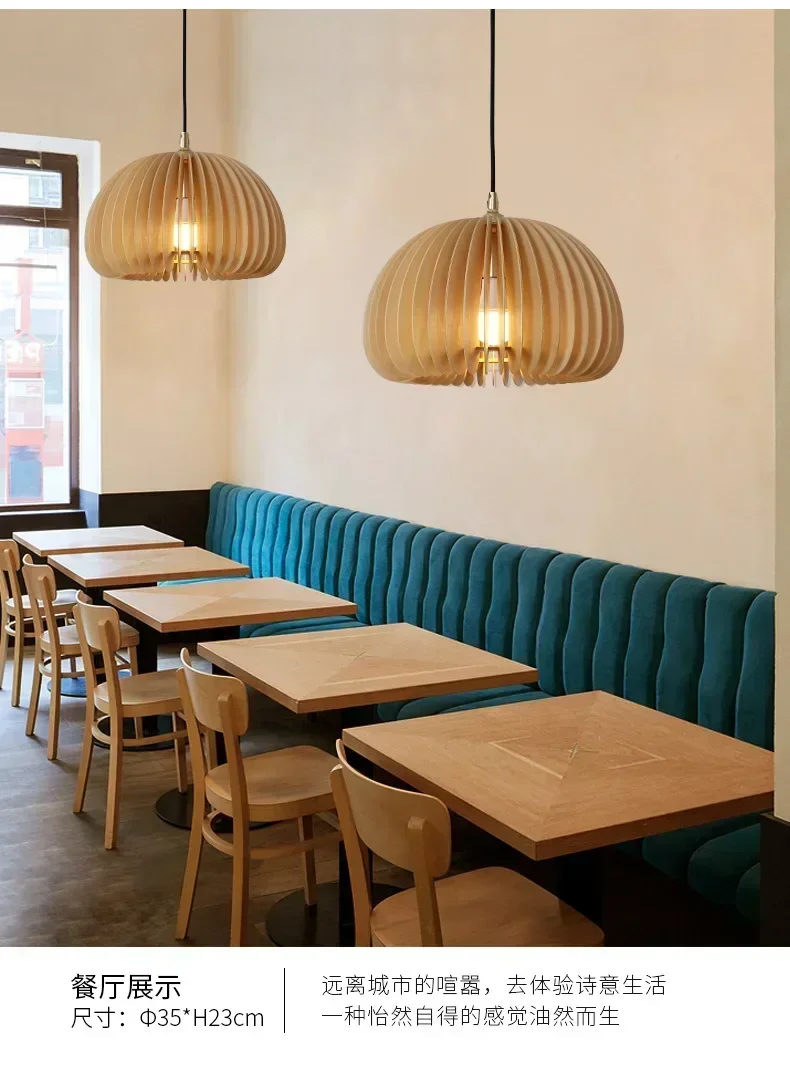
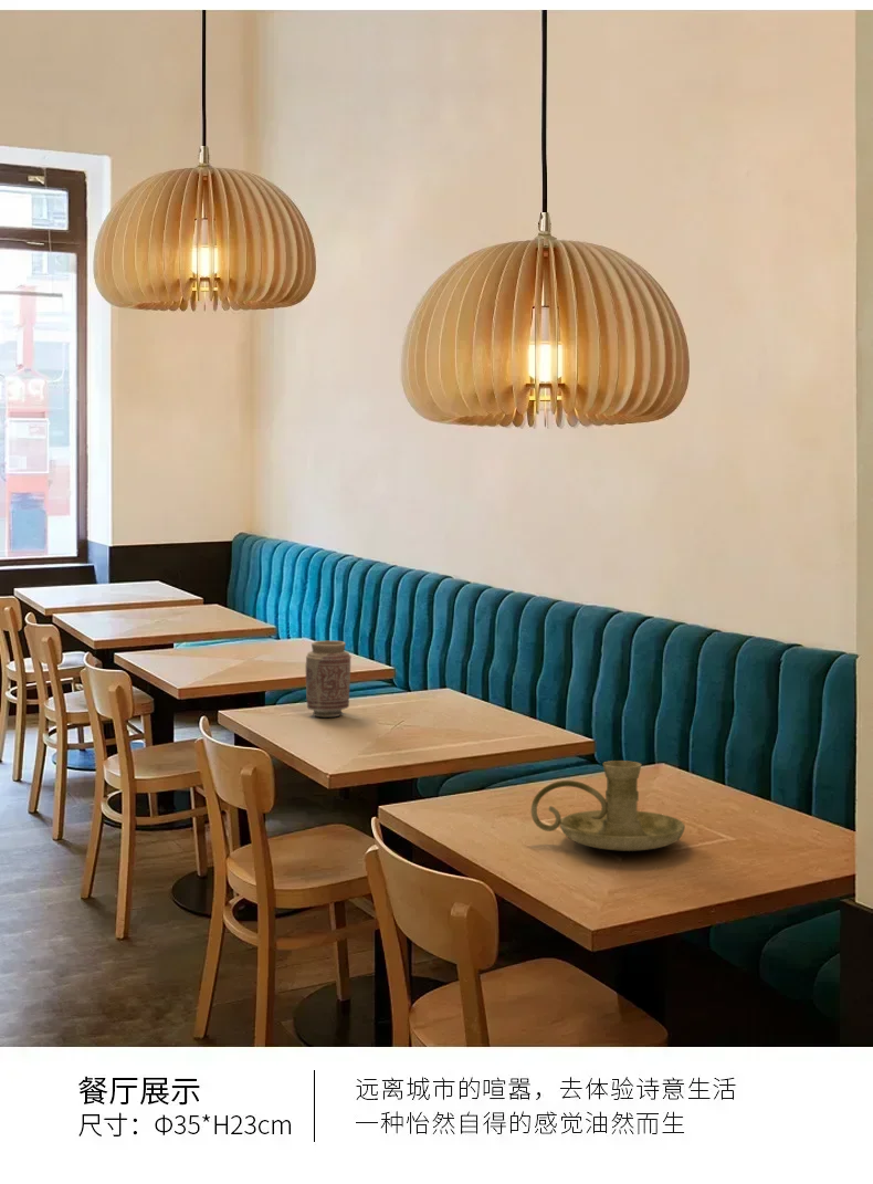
+ vase [305,639,353,717]
+ candle holder [530,759,686,852]
